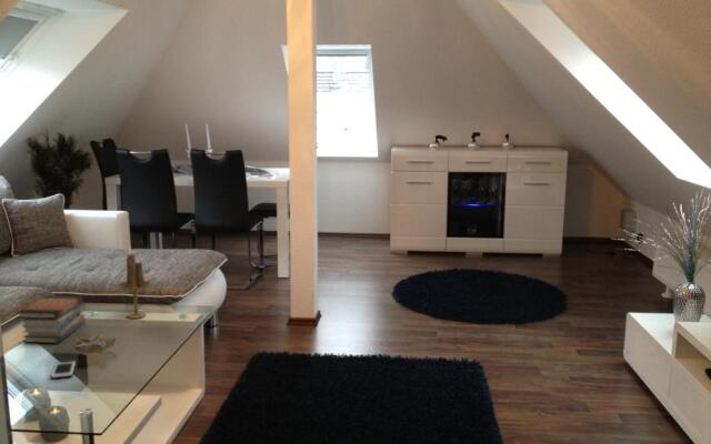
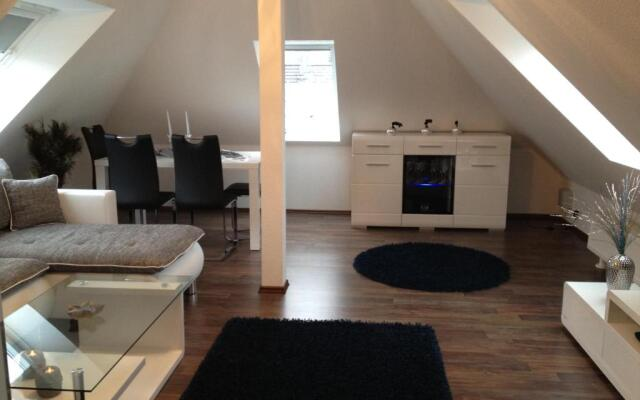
- book stack [16,294,87,344]
- cell phone [50,360,77,380]
- candle holder [118,245,152,320]
